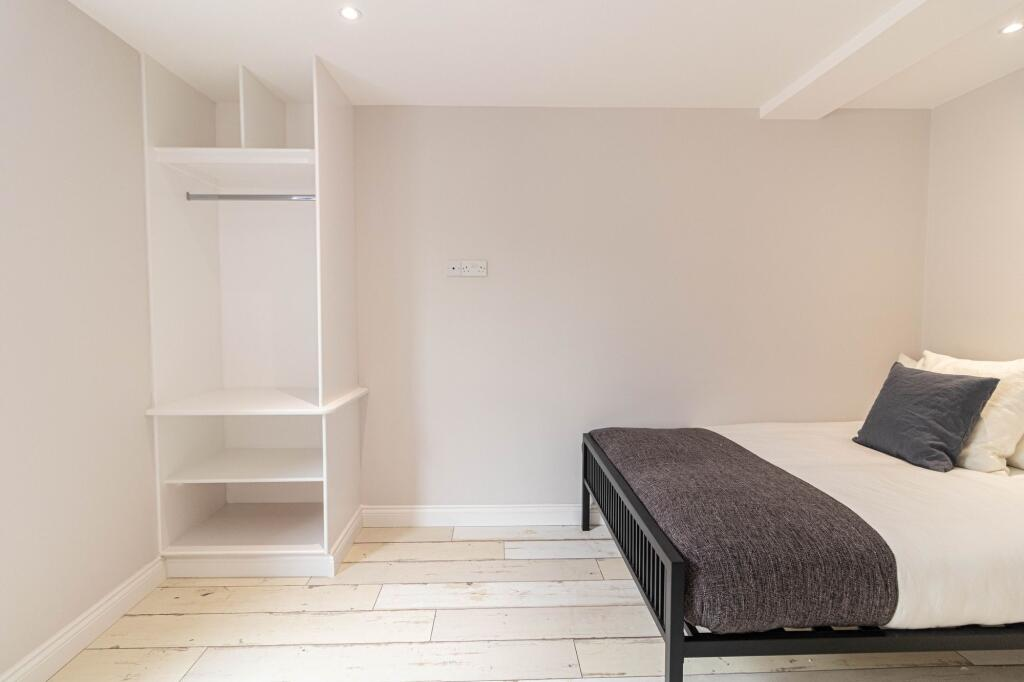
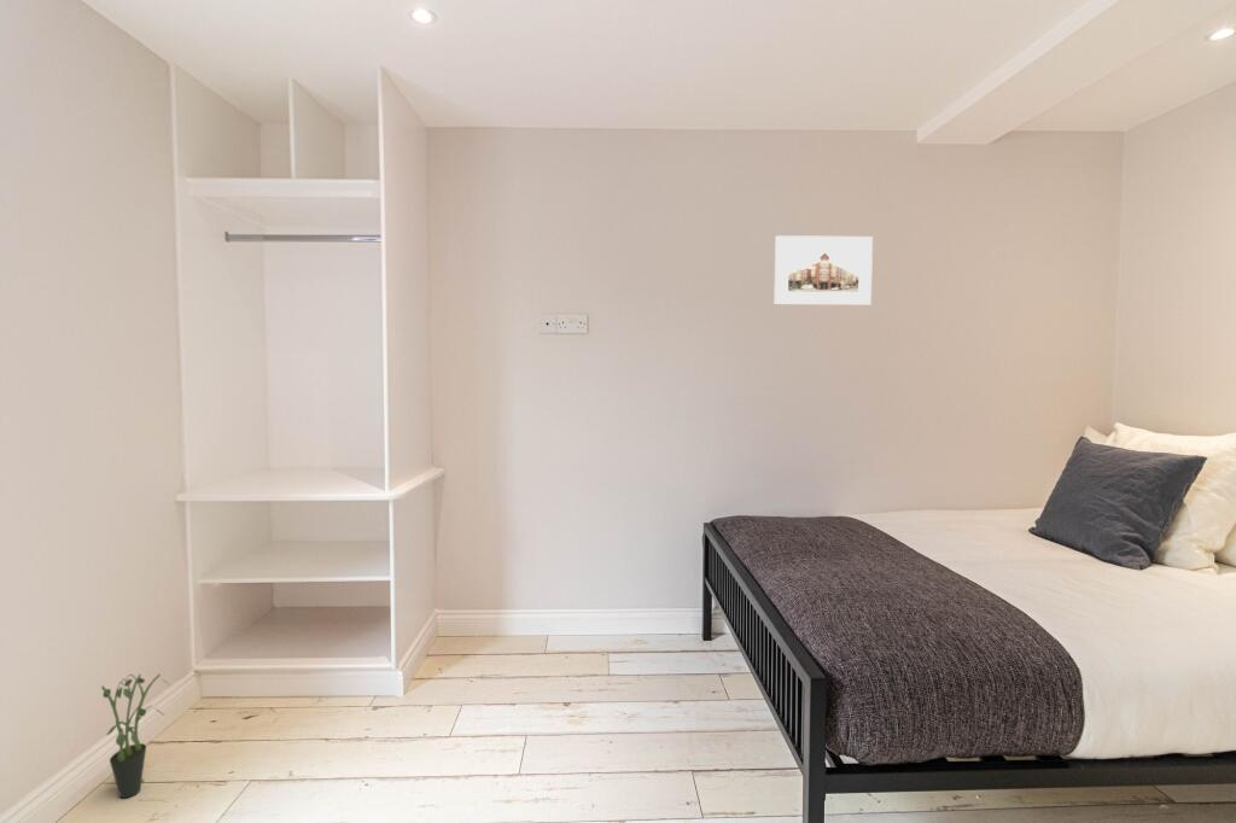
+ potted plant [100,673,170,800]
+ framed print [774,234,874,307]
